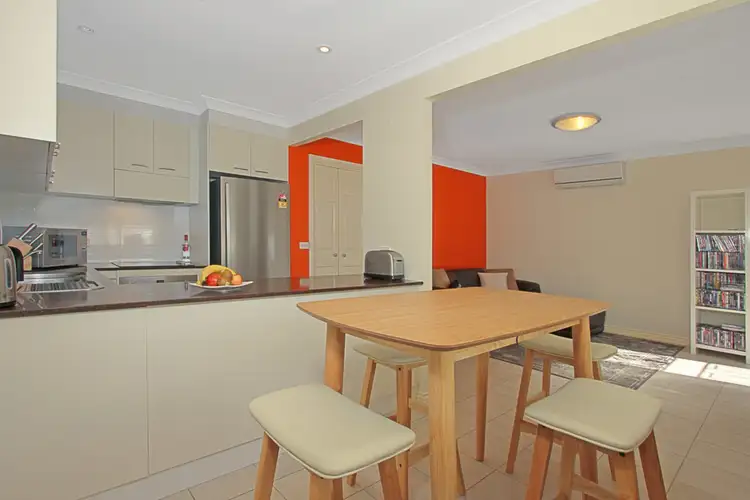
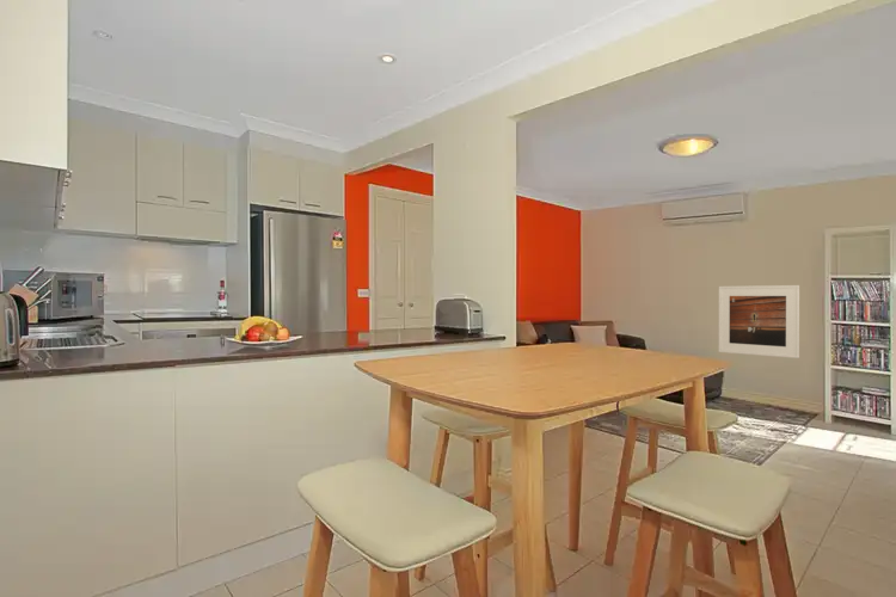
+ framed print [718,284,800,359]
